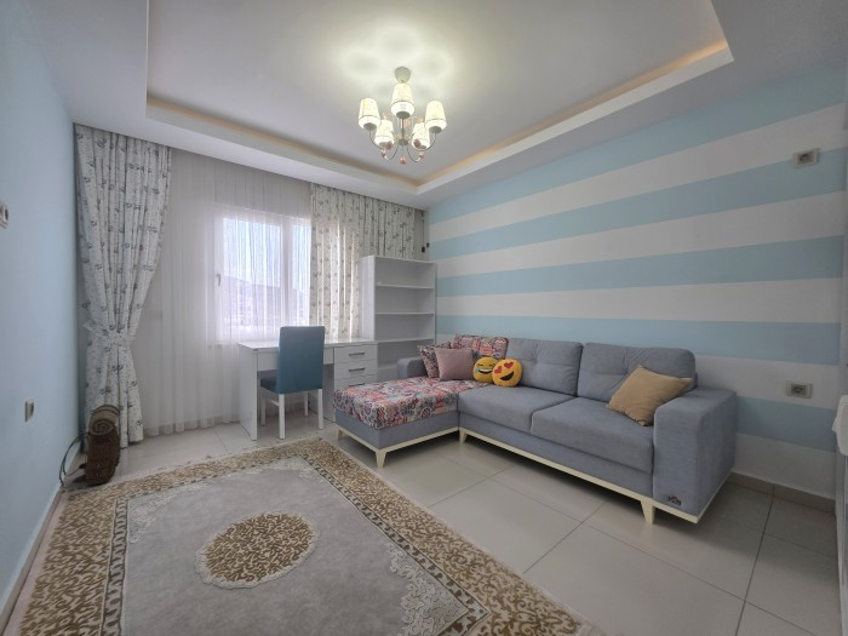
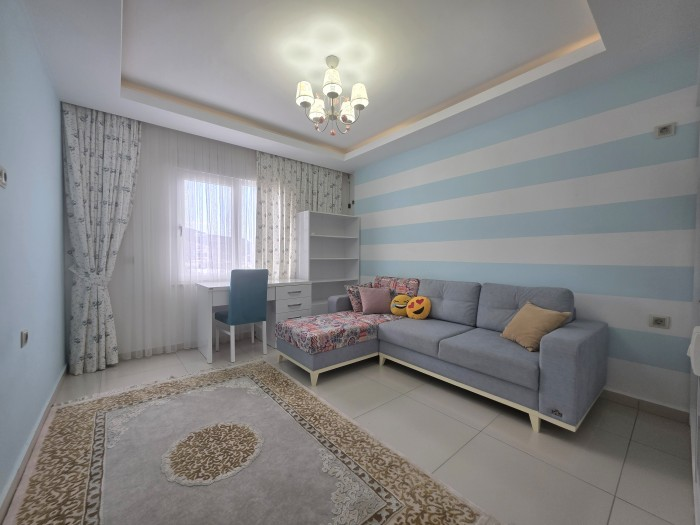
- backpack [58,403,122,489]
